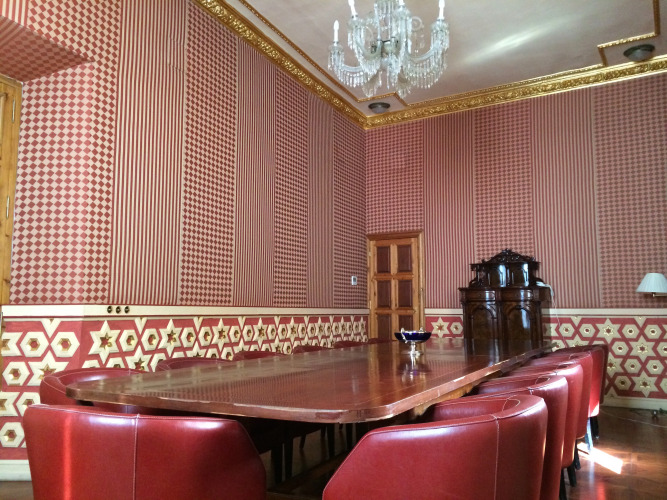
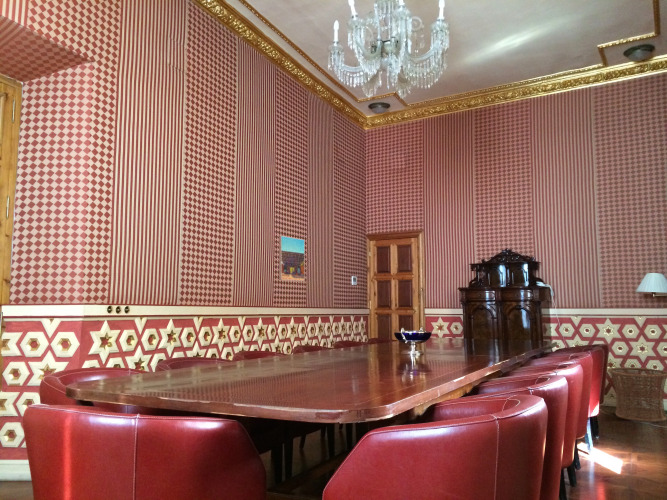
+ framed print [278,235,306,282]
+ basket [607,366,667,422]
